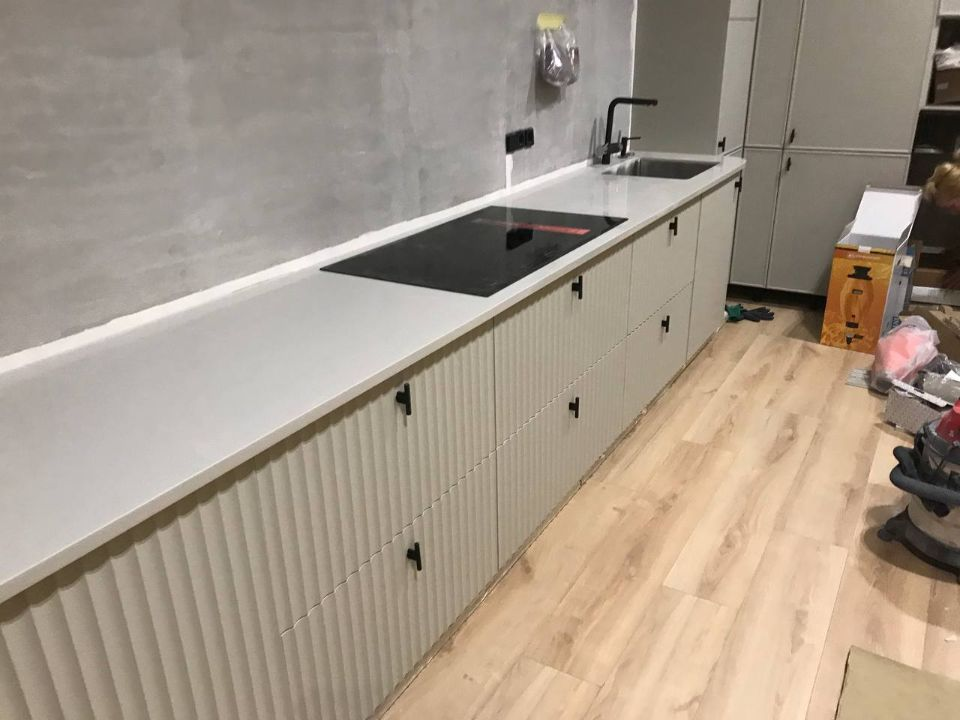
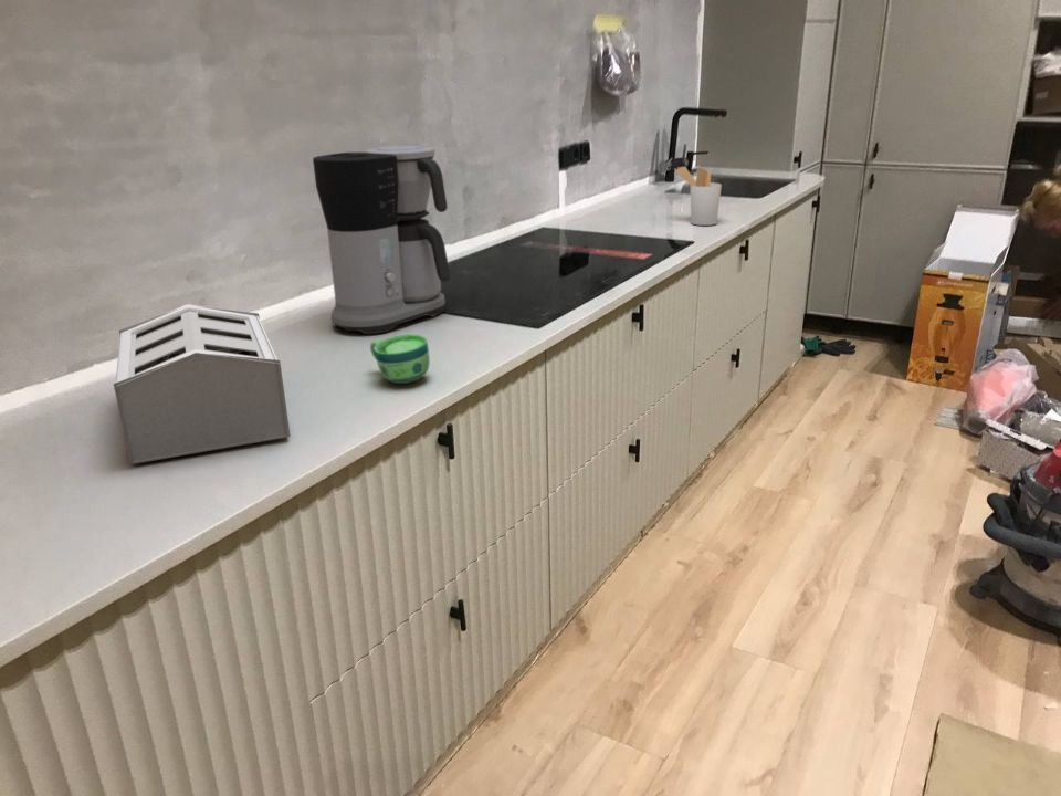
+ toaster [113,303,292,465]
+ coffee maker [312,145,451,336]
+ cup [369,334,431,385]
+ utensil holder [674,166,723,227]
